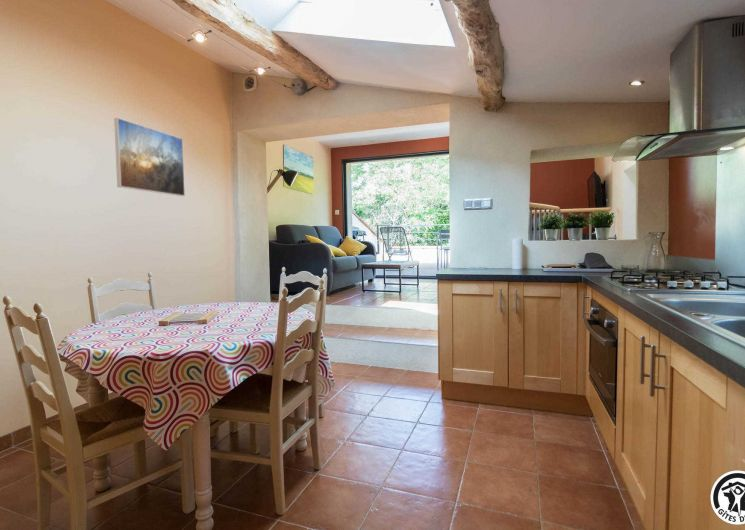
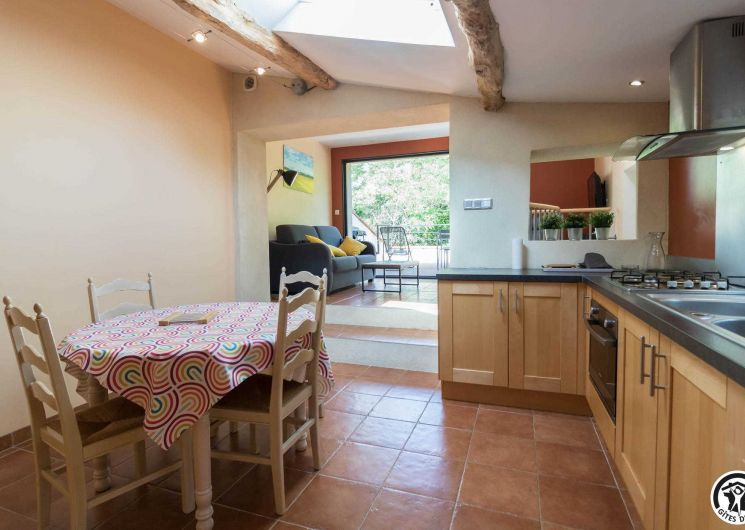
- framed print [113,117,186,197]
